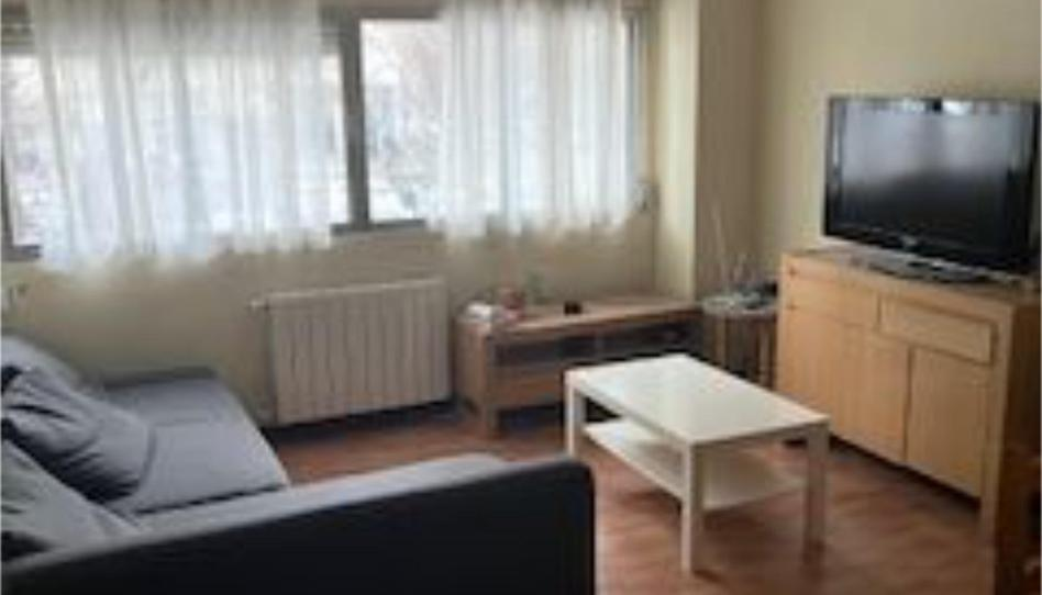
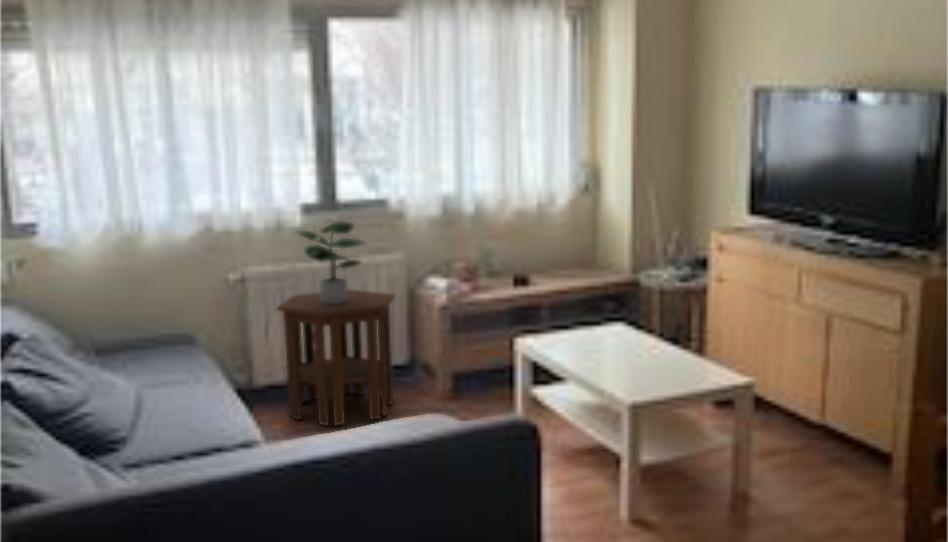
+ potted plant [293,220,370,304]
+ side table [276,288,396,427]
